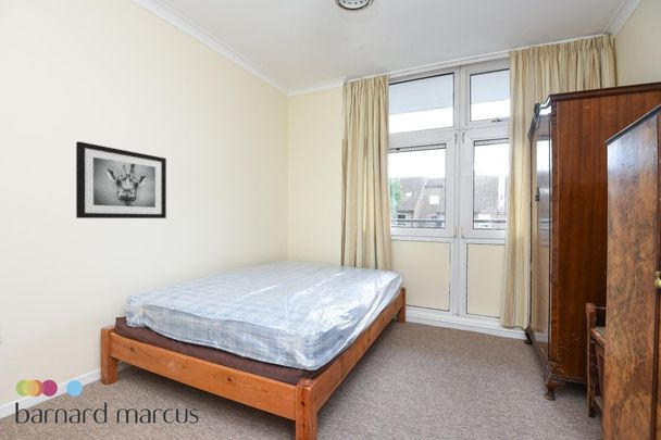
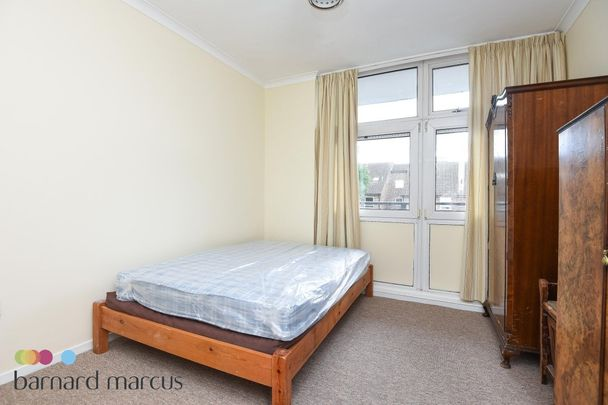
- wall art [75,140,167,219]
